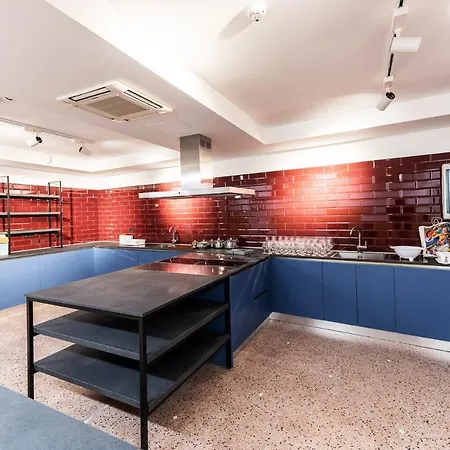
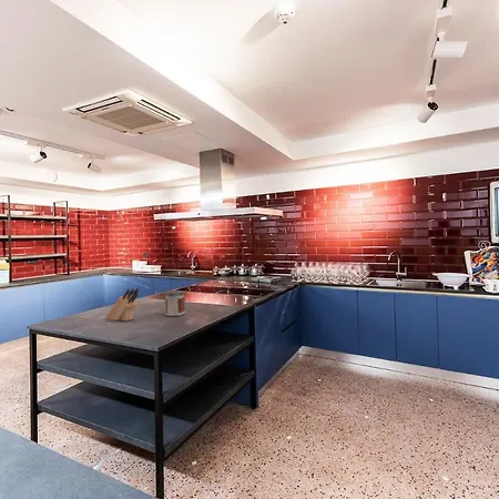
+ jar [164,291,186,317]
+ knife block [104,287,140,322]
